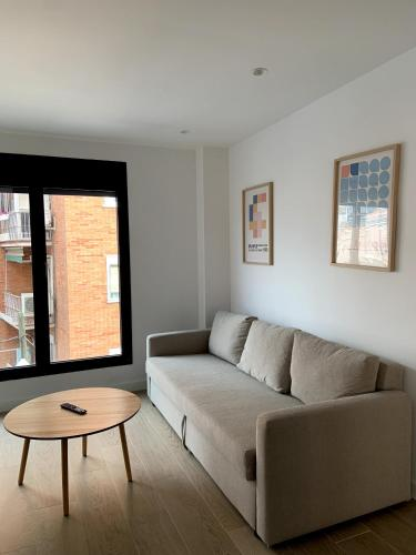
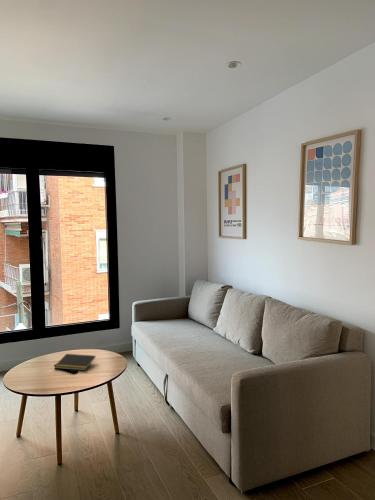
+ notepad [53,353,96,371]
